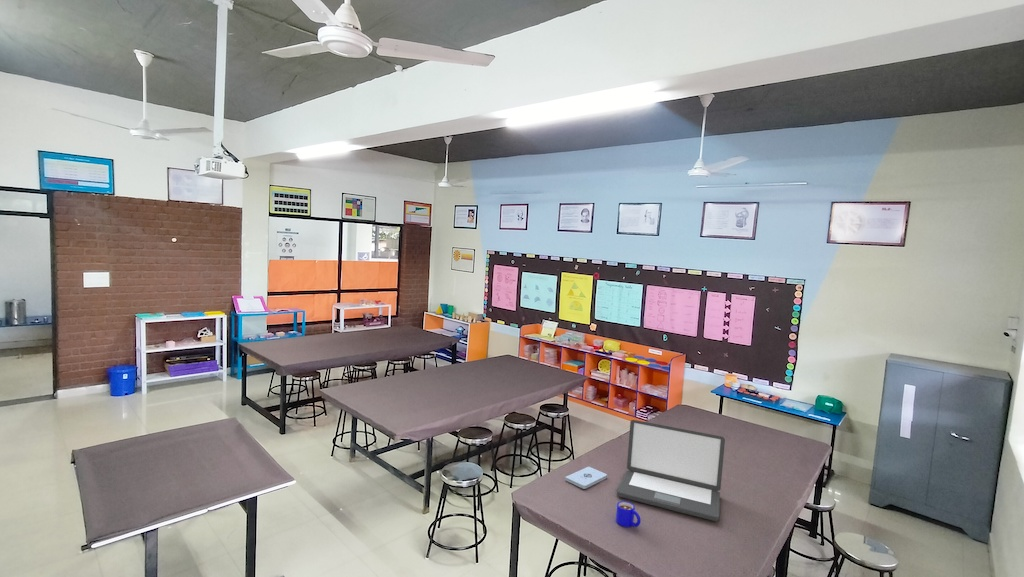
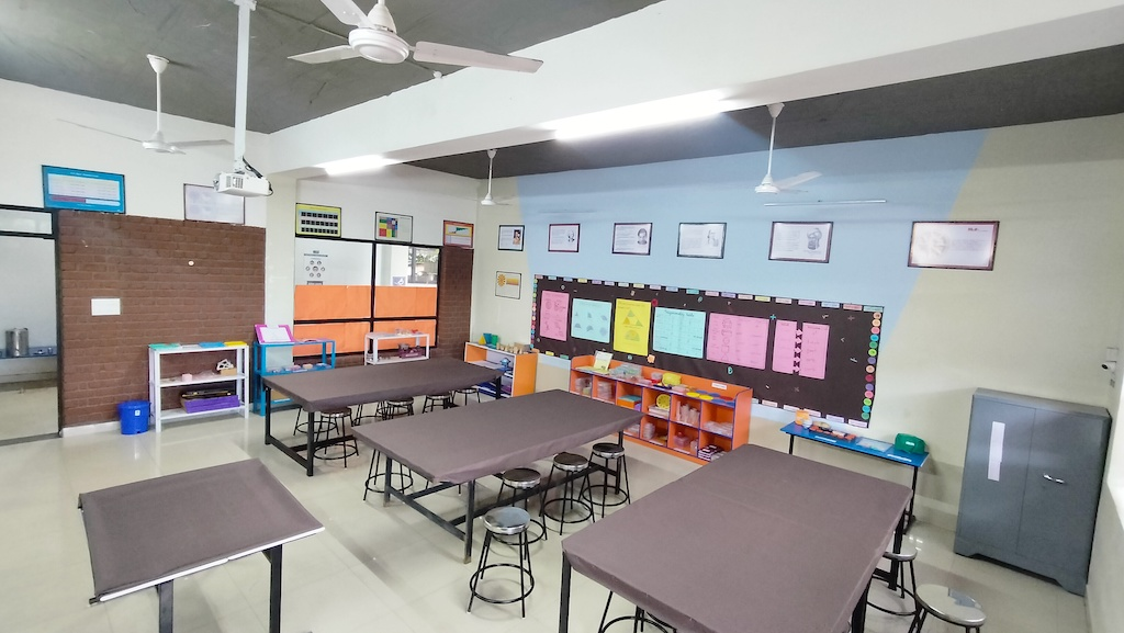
- laptop [616,419,726,522]
- mug [615,500,642,528]
- notepad [564,466,608,490]
